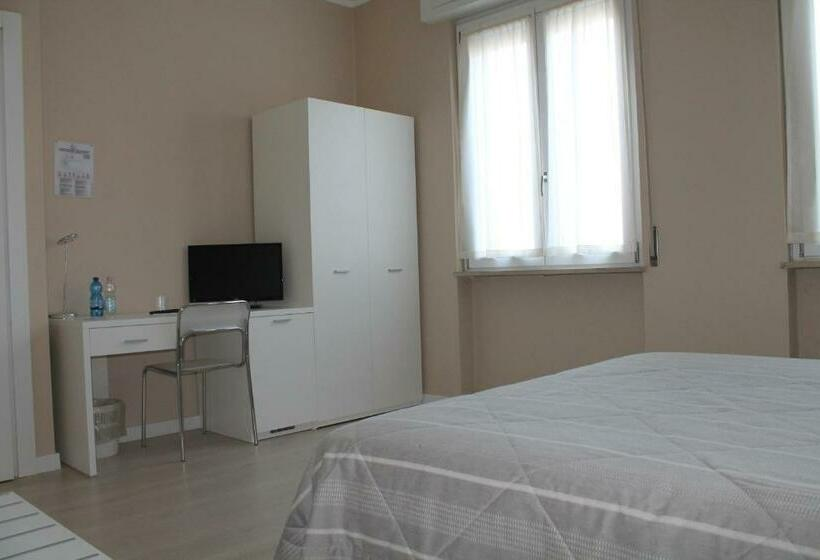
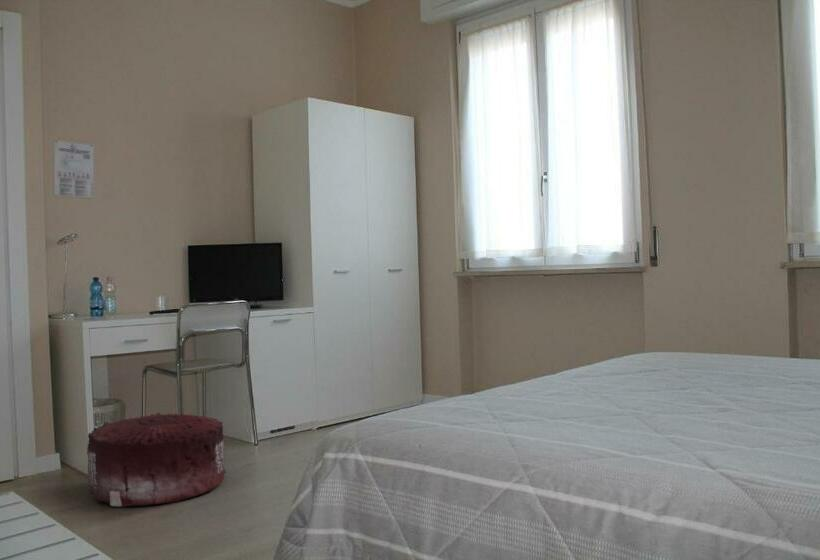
+ pouf [86,412,227,508]
